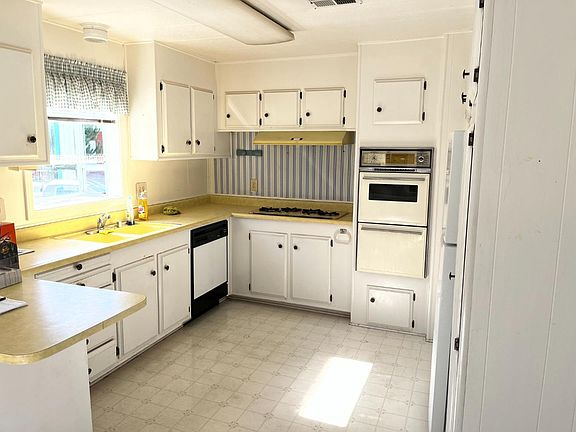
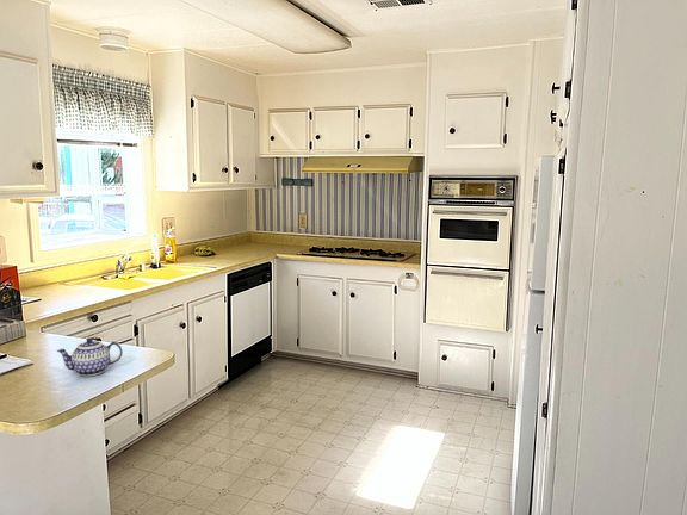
+ teapot [56,336,124,377]
